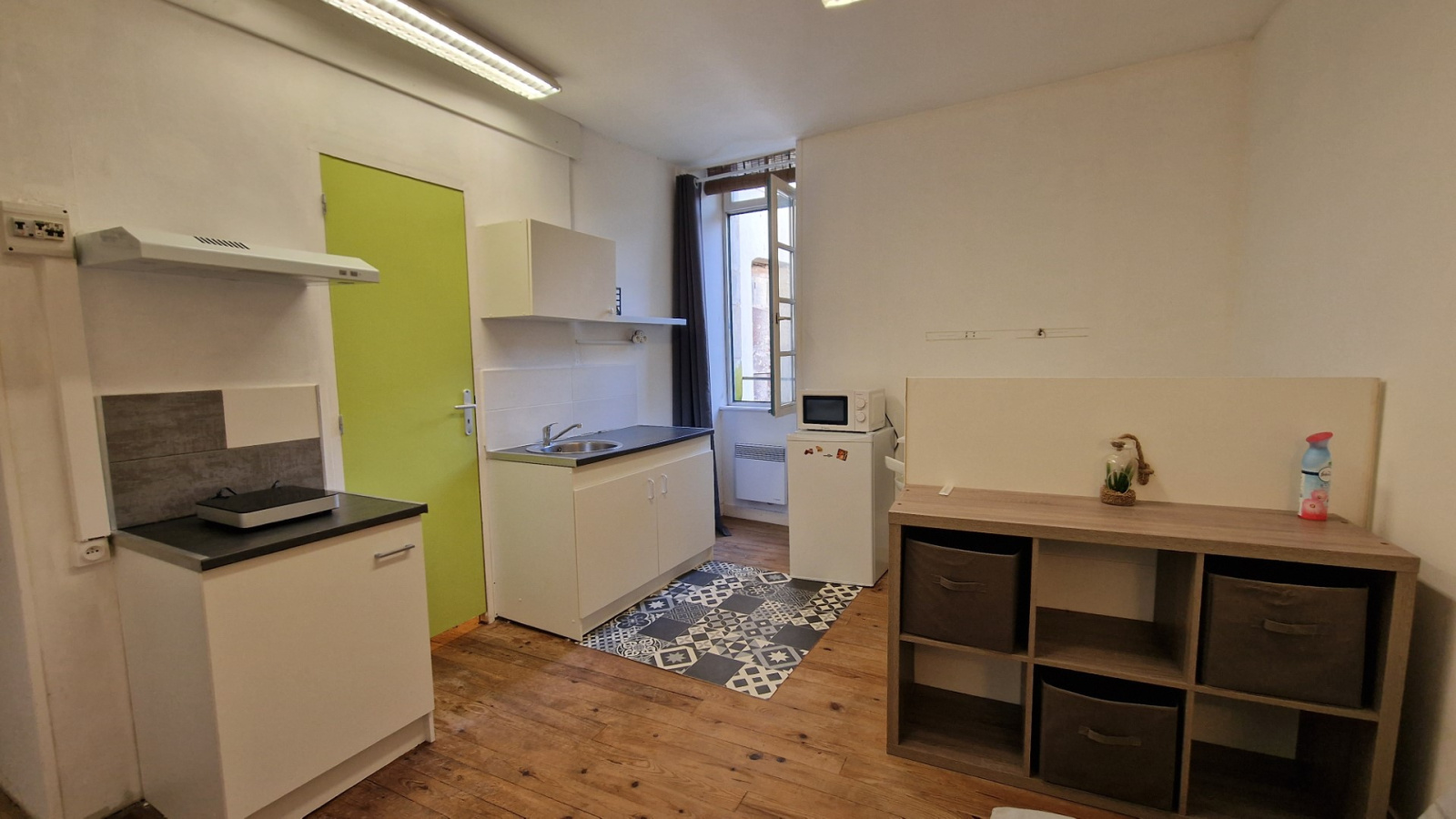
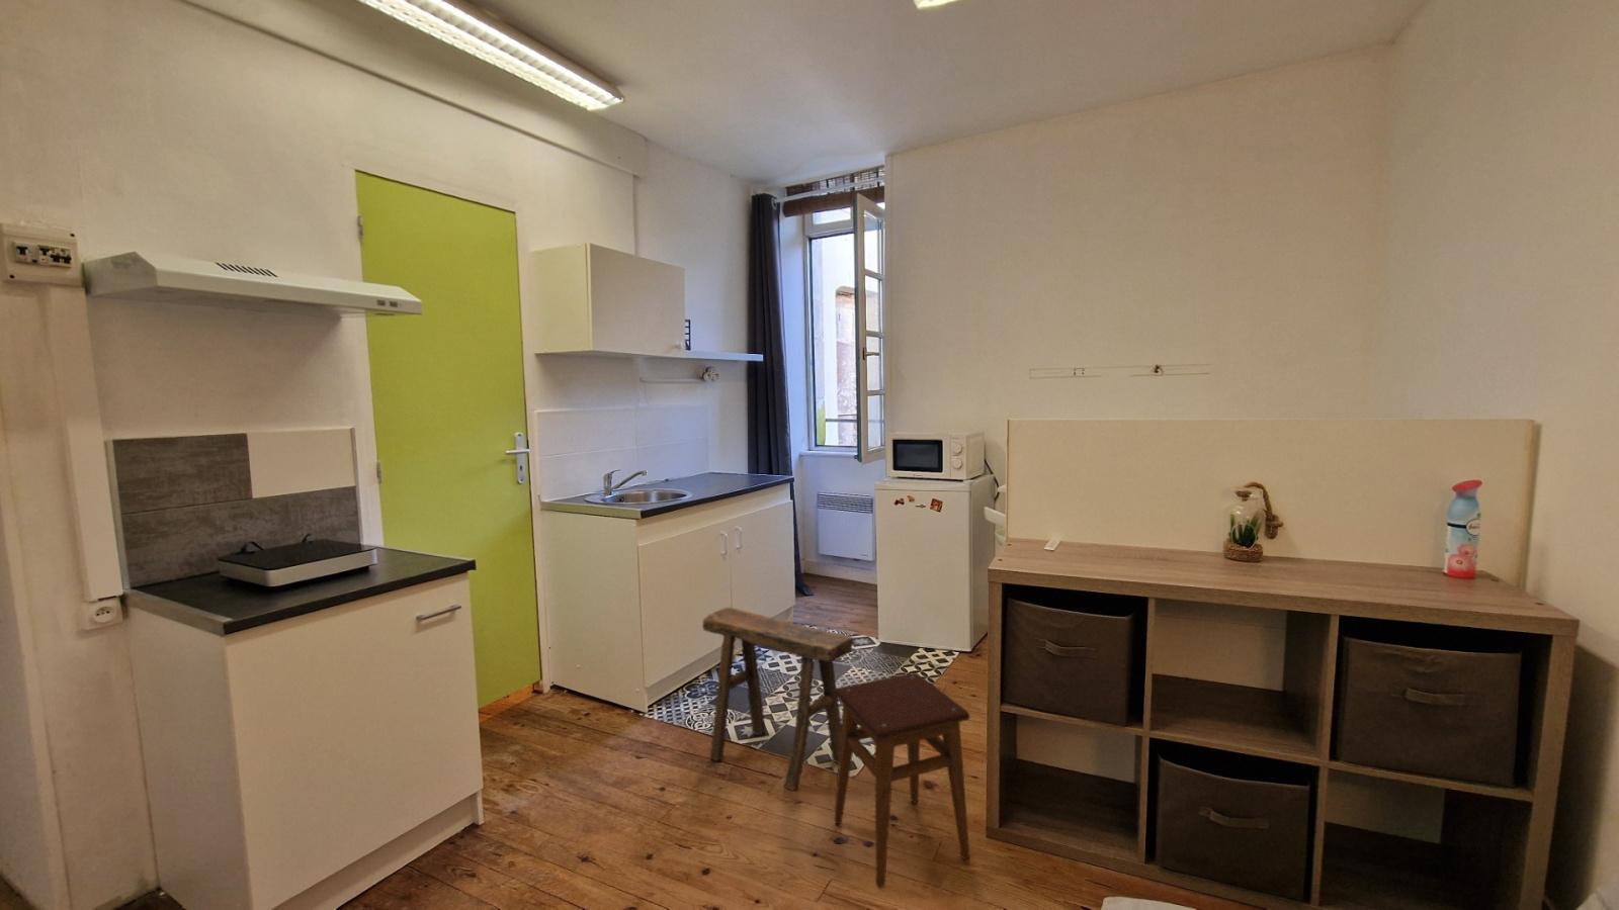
+ stool [702,607,854,792]
+ stool [833,671,971,889]
